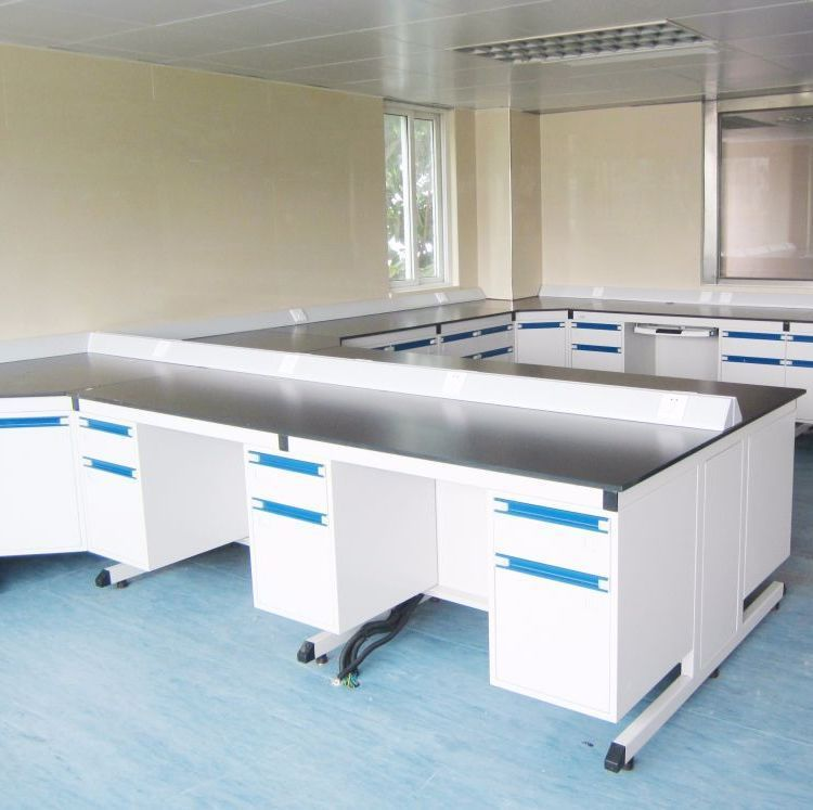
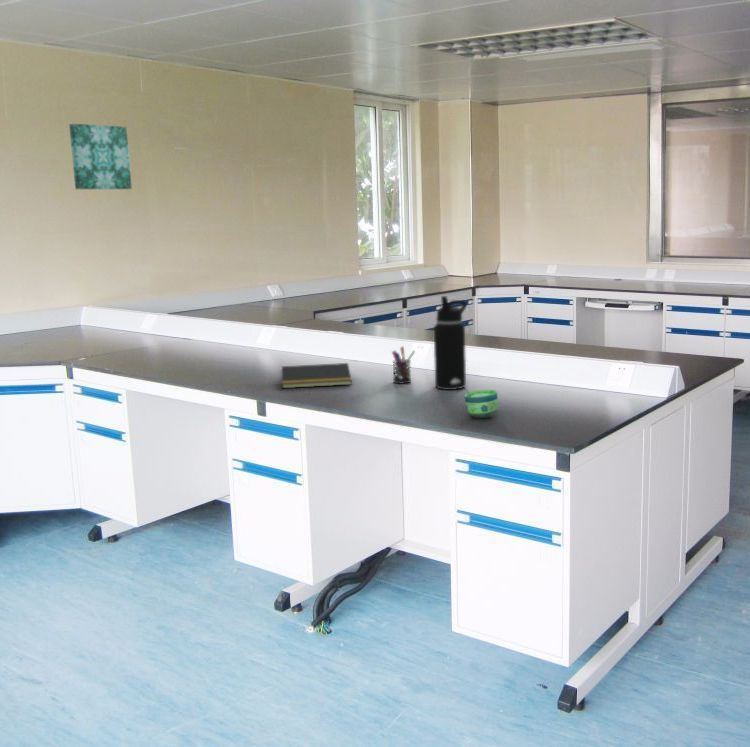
+ pen holder [391,346,416,385]
+ cup [463,389,499,419]
+ water bottle [433,295,468,391]
+ notepad [280,362,353,389]
+ wall art [68,123,133,190]
